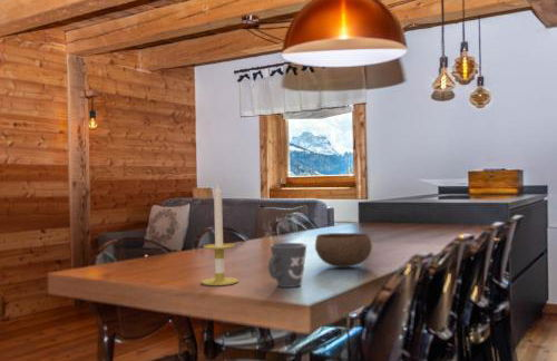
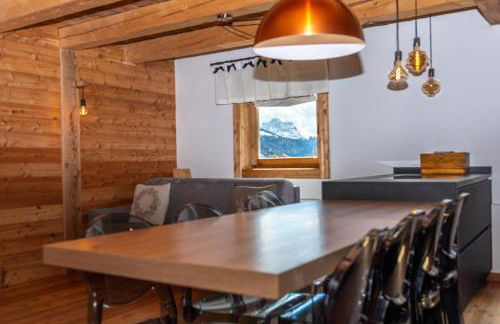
- mug [267,242,307,289]
- candle [201,182,240,286]
- bowl [314,232,373,269]
